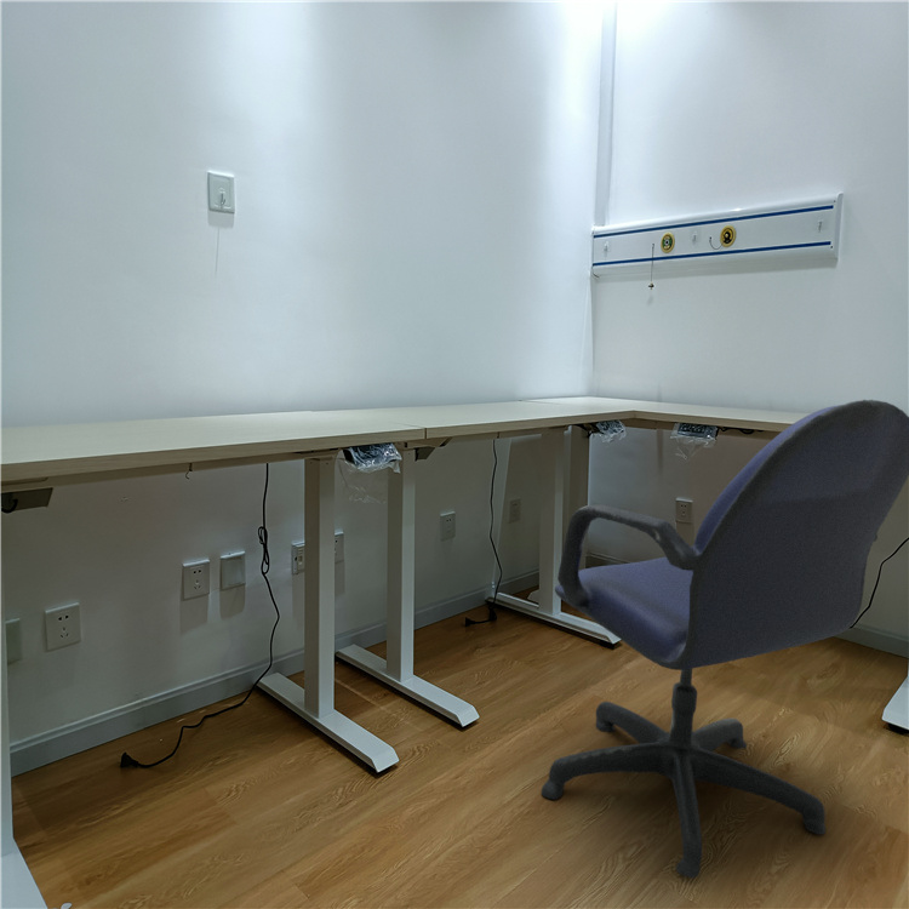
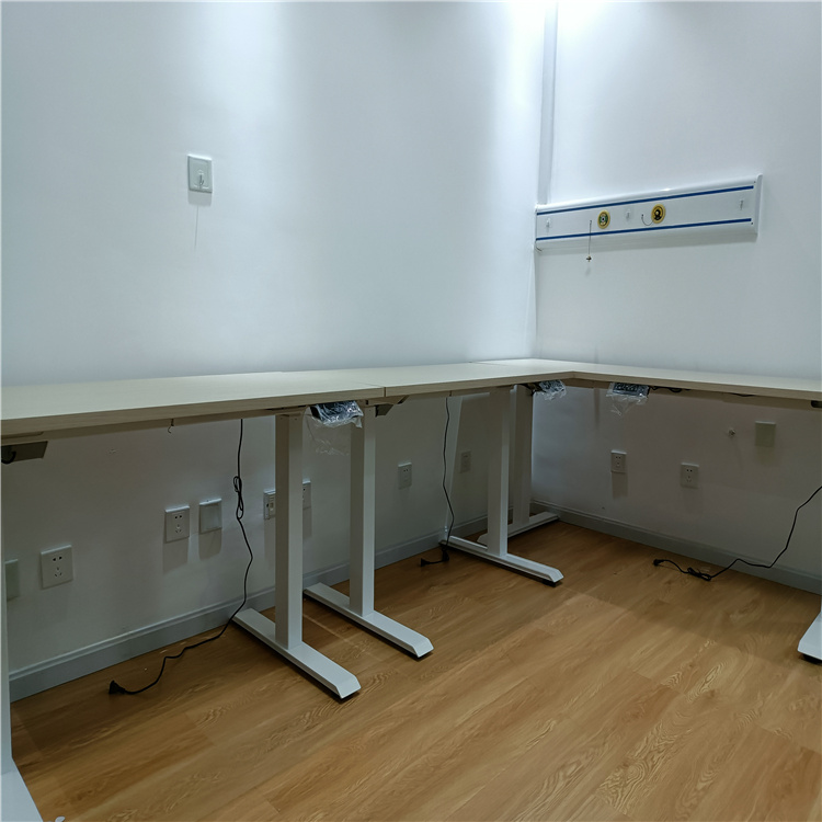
- office chair [541,399,909,879]
